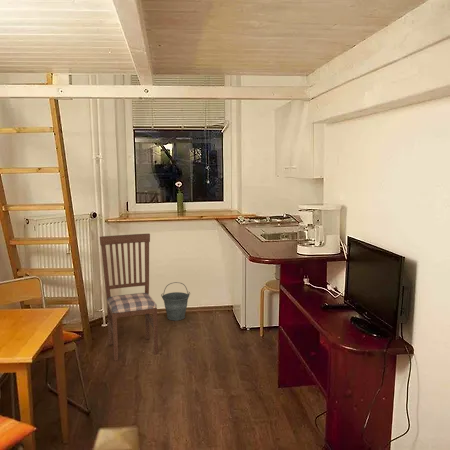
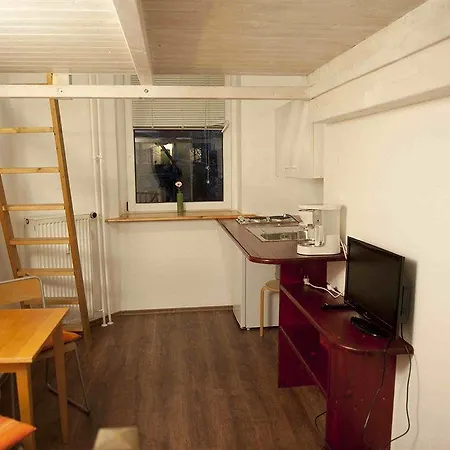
- dining chair [99,232,159,362]
- bucket [160,281,191,322]
